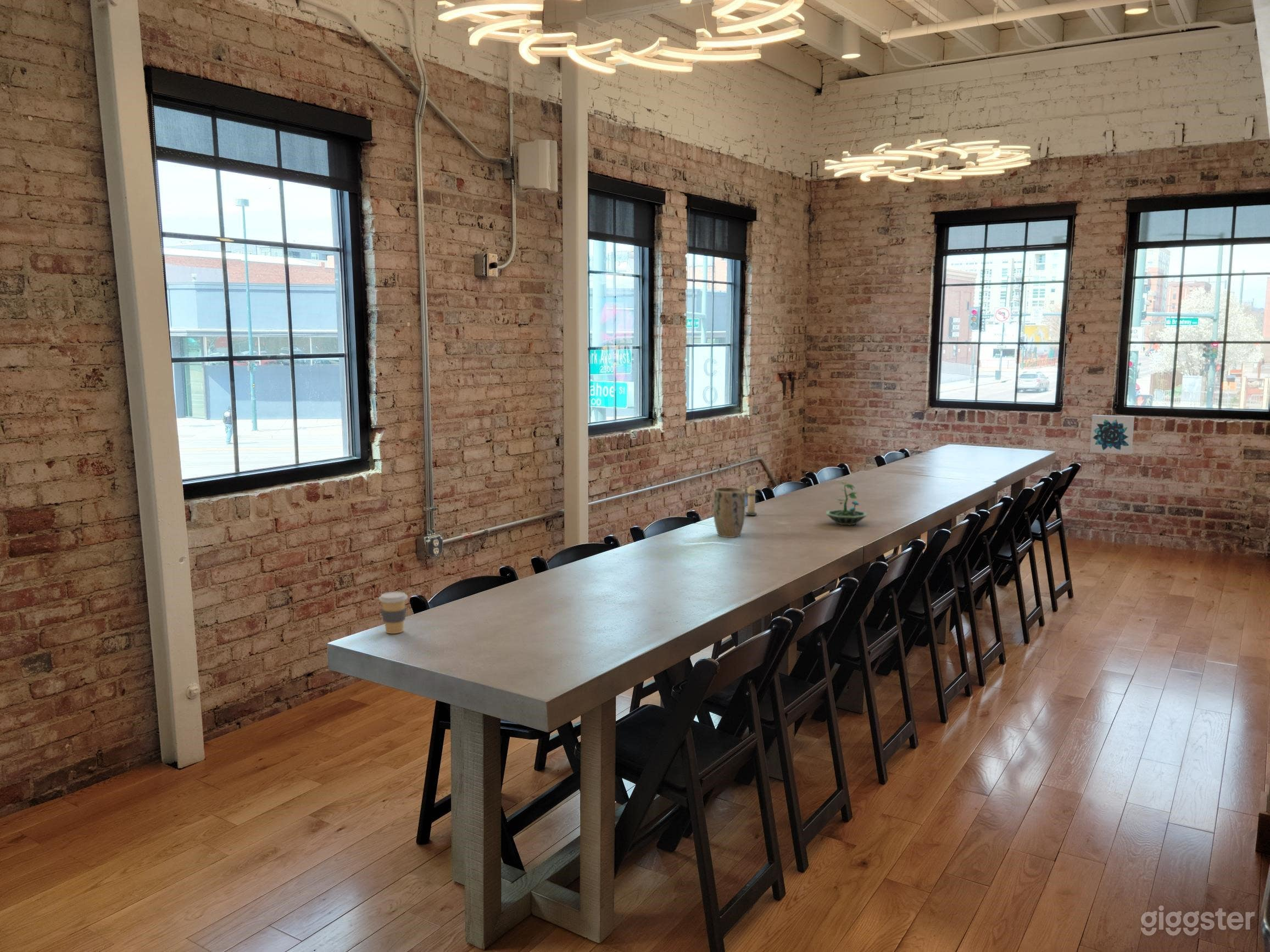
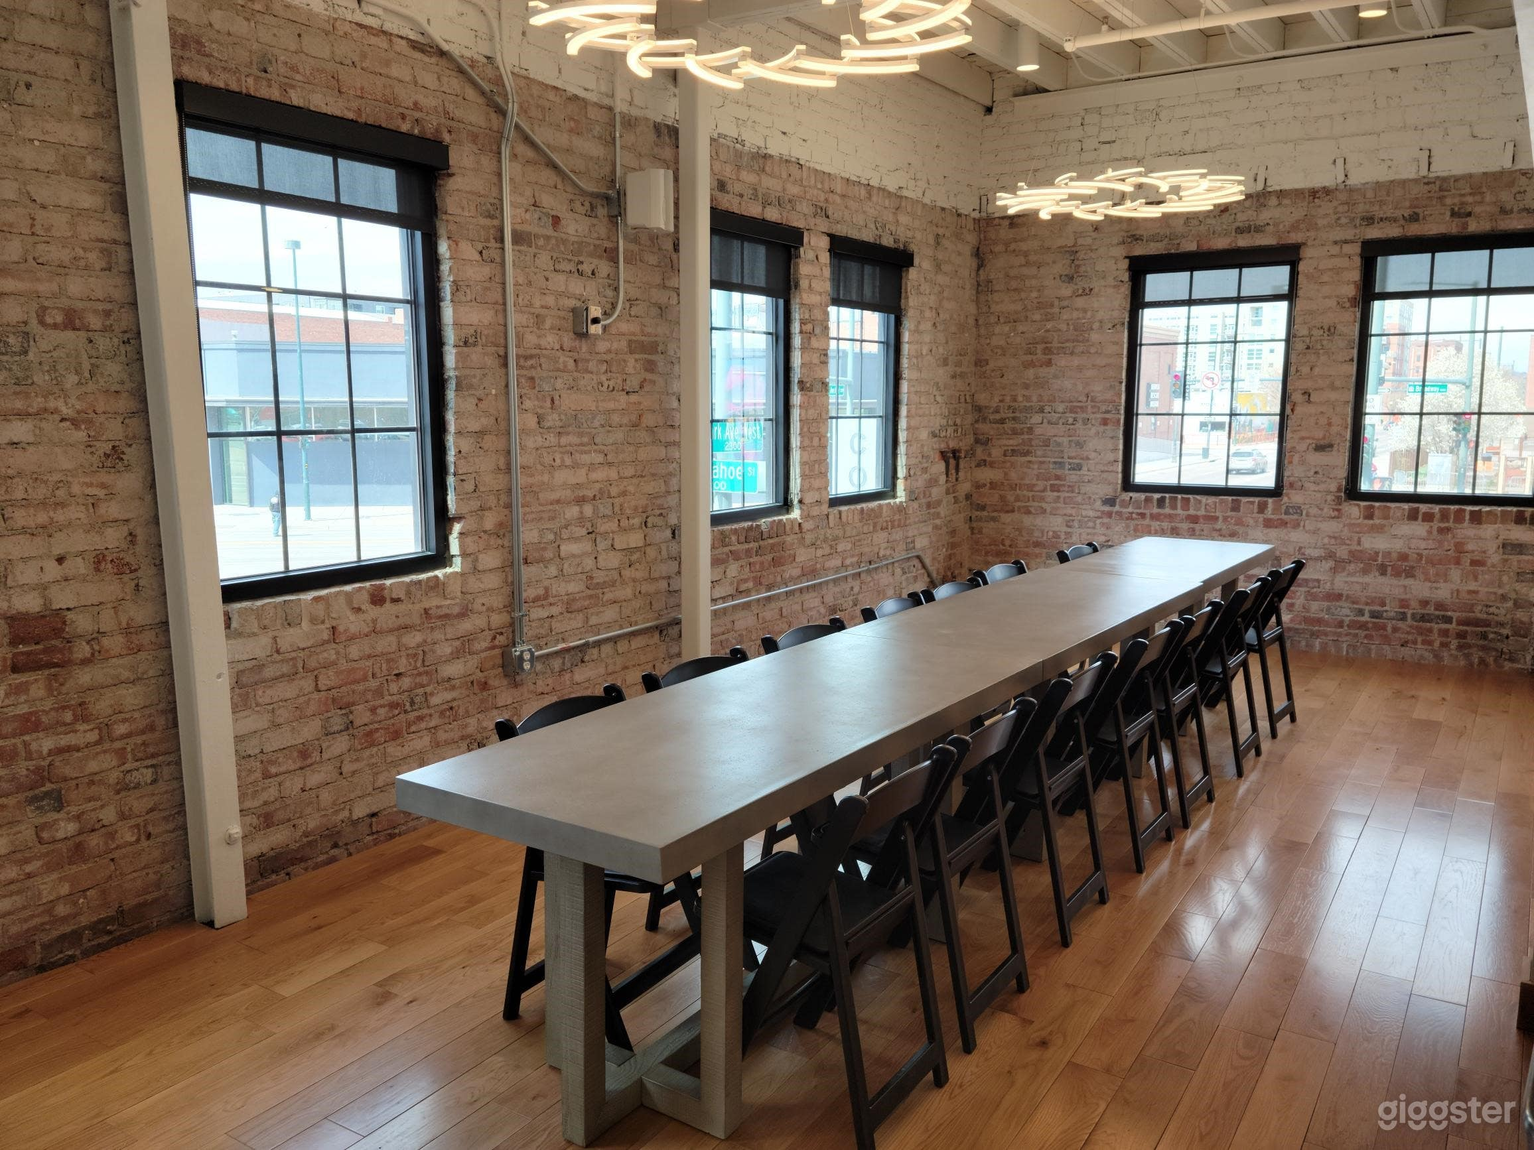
- wall art [1089,415,1135,455]
- plant pot [712,487,746,538]
- terrarium [825,481,868,526]
- coffee cup [378,591,408,634]
- candle [745,483,759,516]
